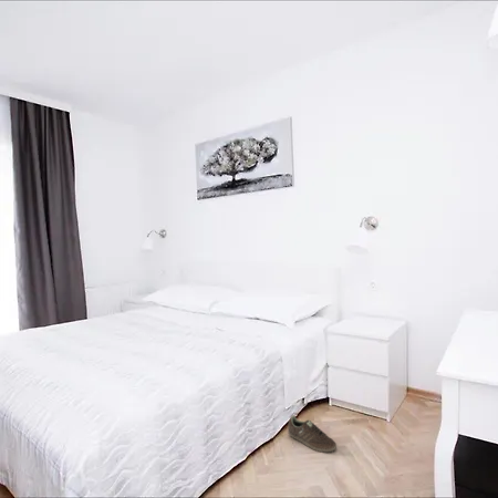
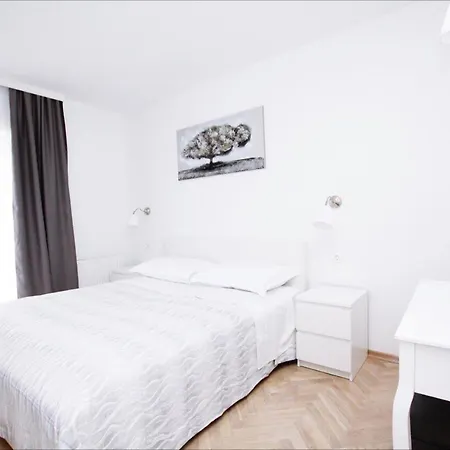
- sneaker [287,414,338,454]
